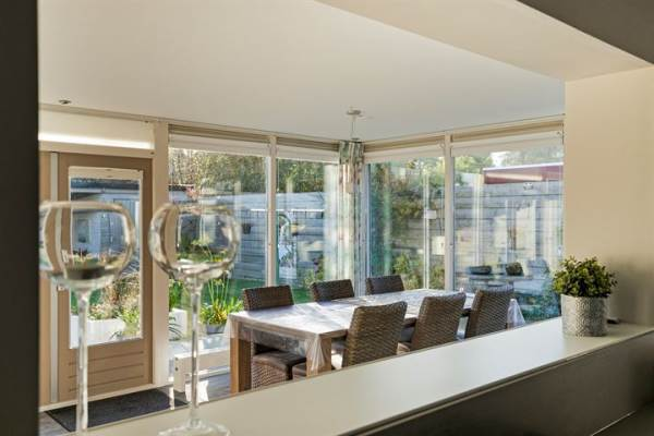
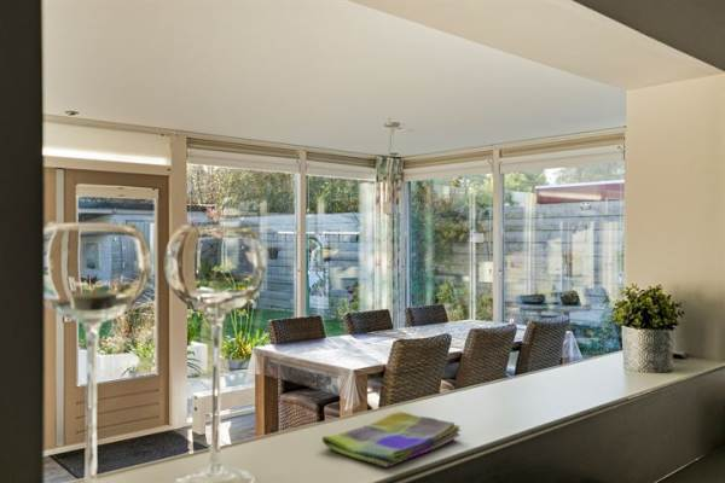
+ dish towel [321,411,462,469]
